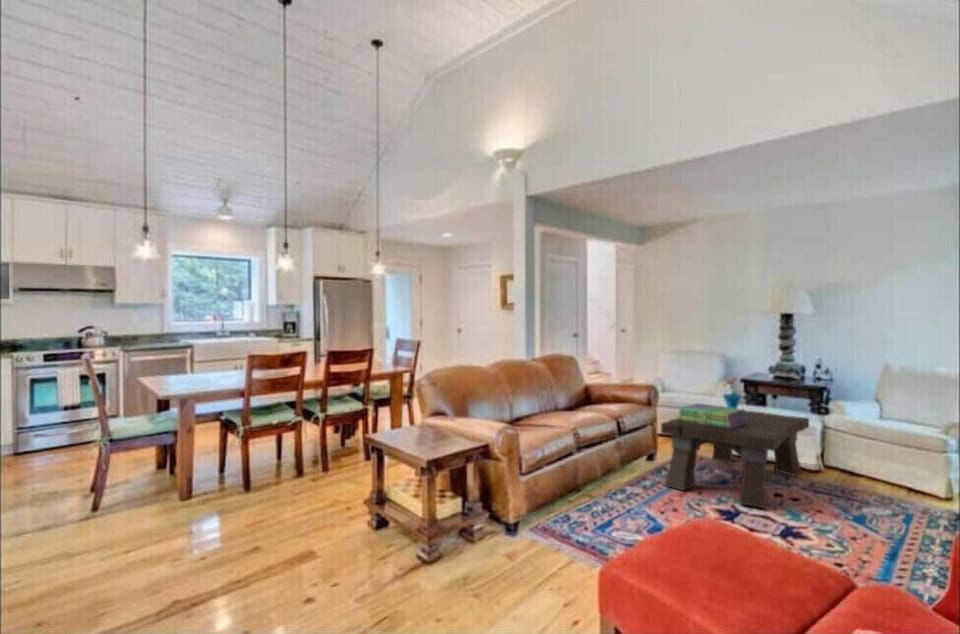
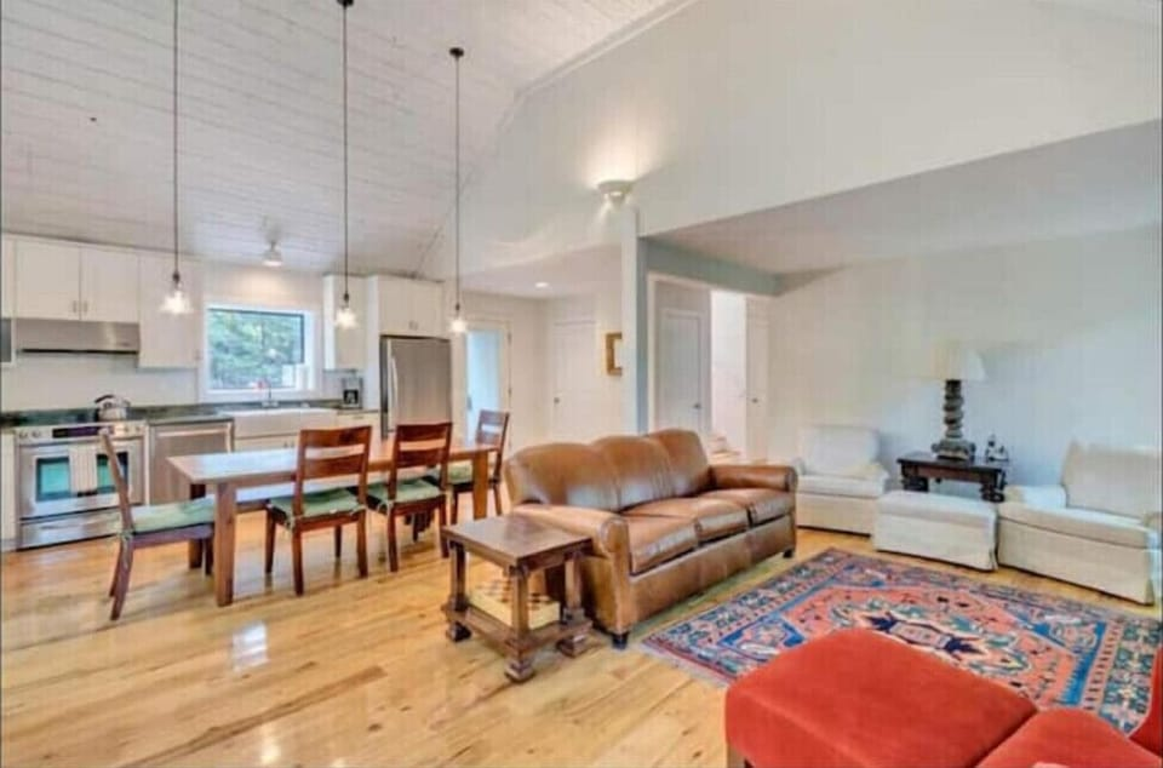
- stack of books [676,402,747,429]
- coffee table [660,410,810,509]
- potted flower [722,376,743,409]
